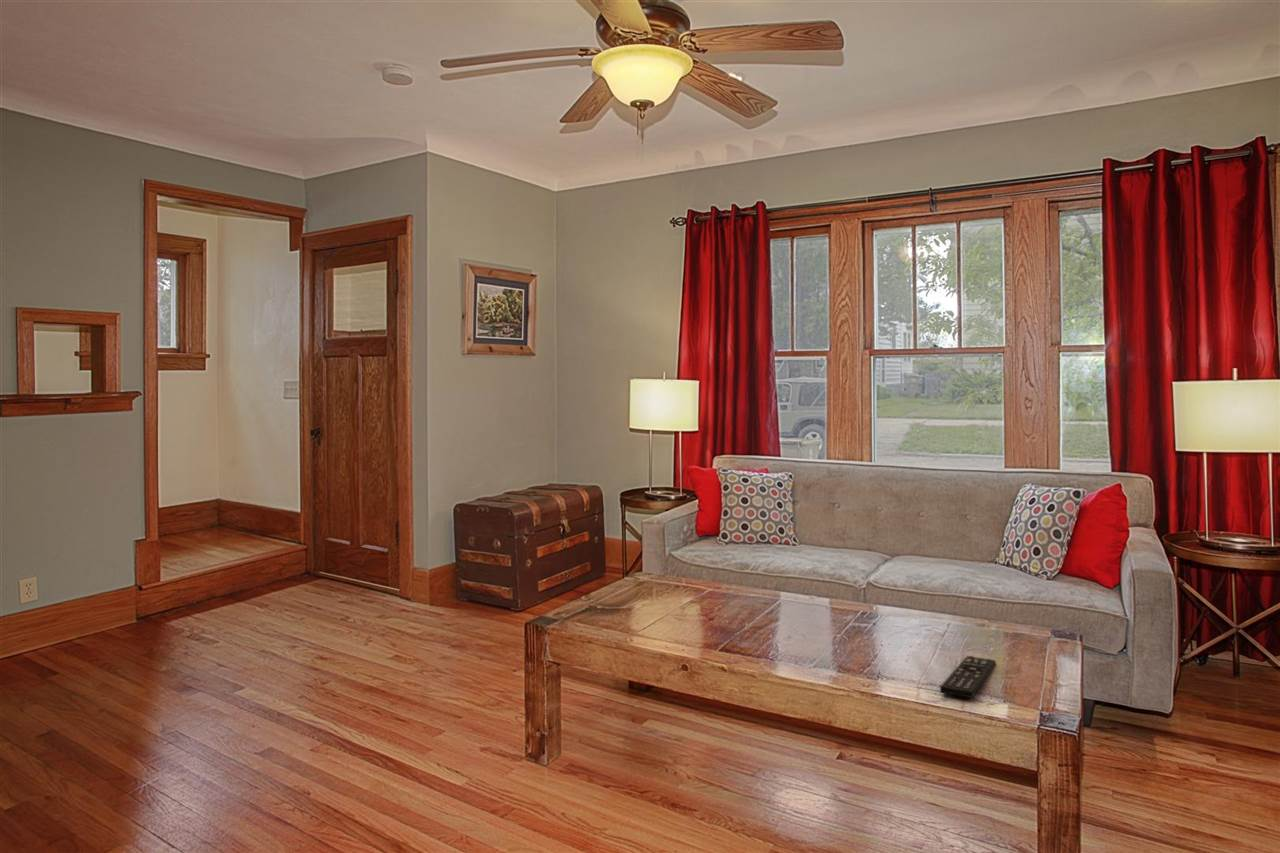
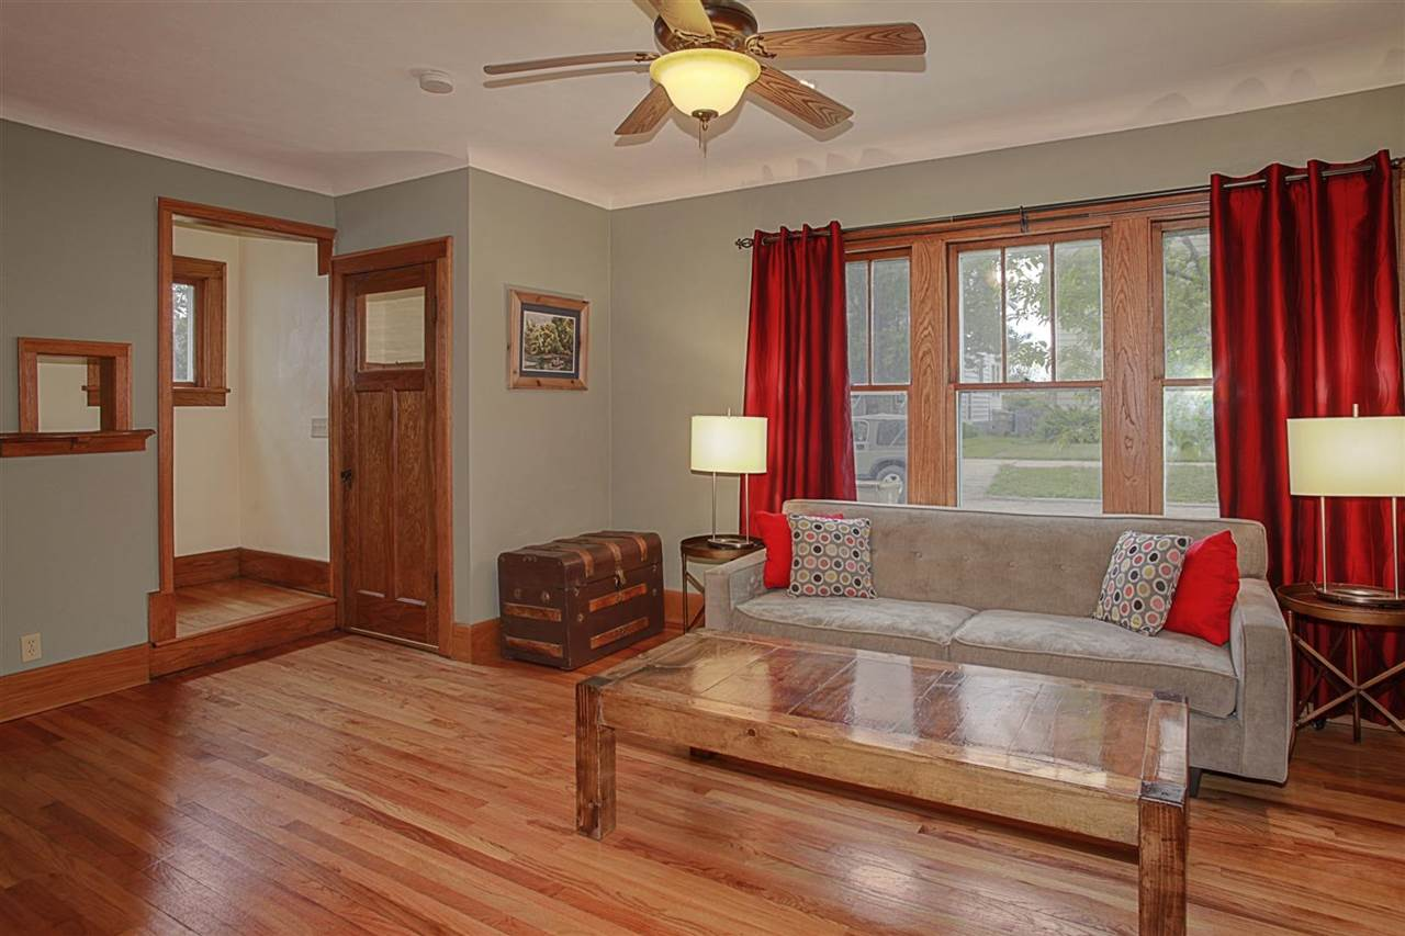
- remote control [939,655,997,699]
